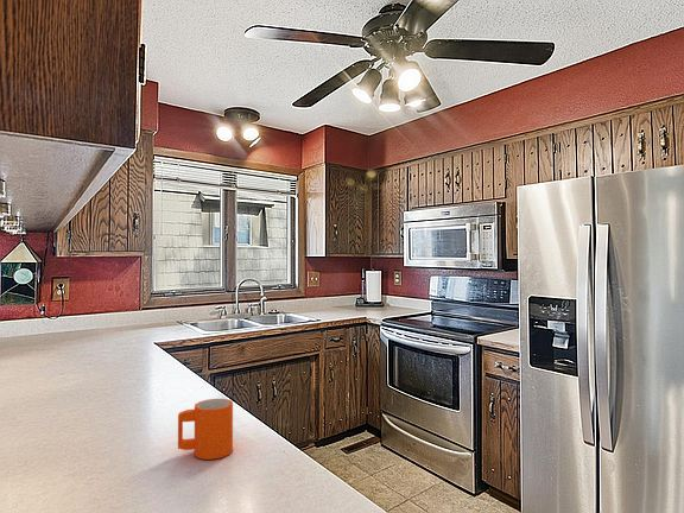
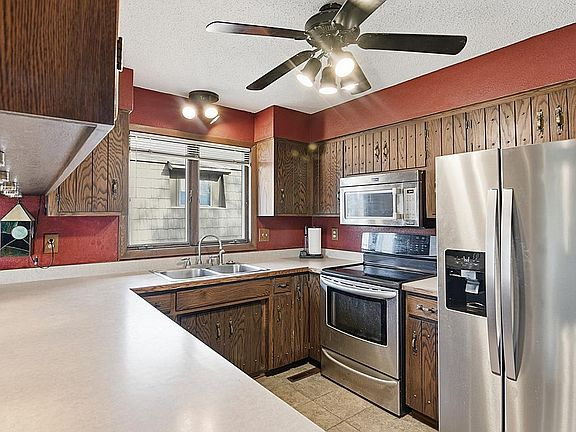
- mug [177,398,234,461]
